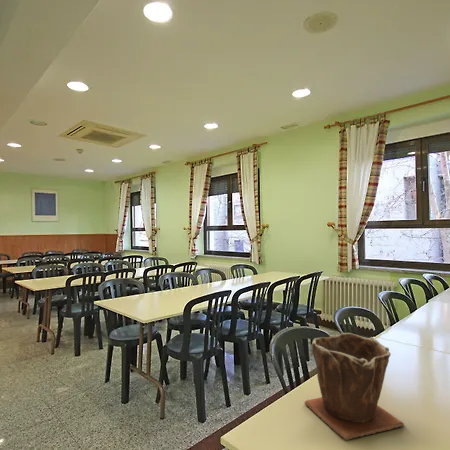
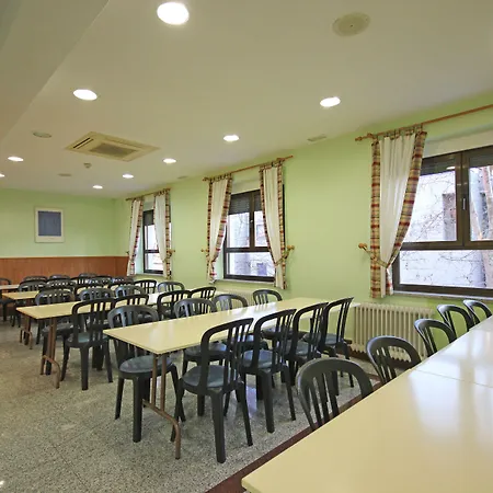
- plant pot [303,332,406,441]
